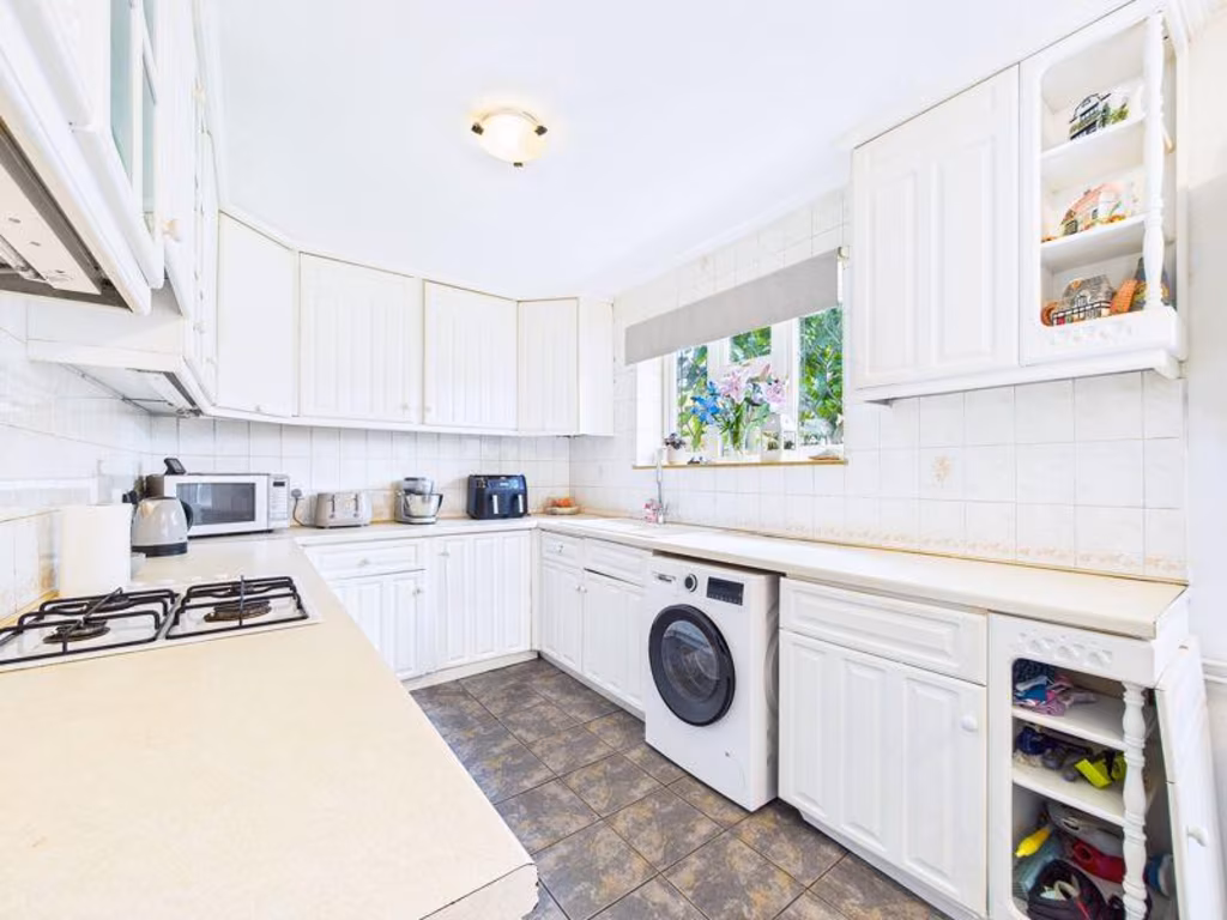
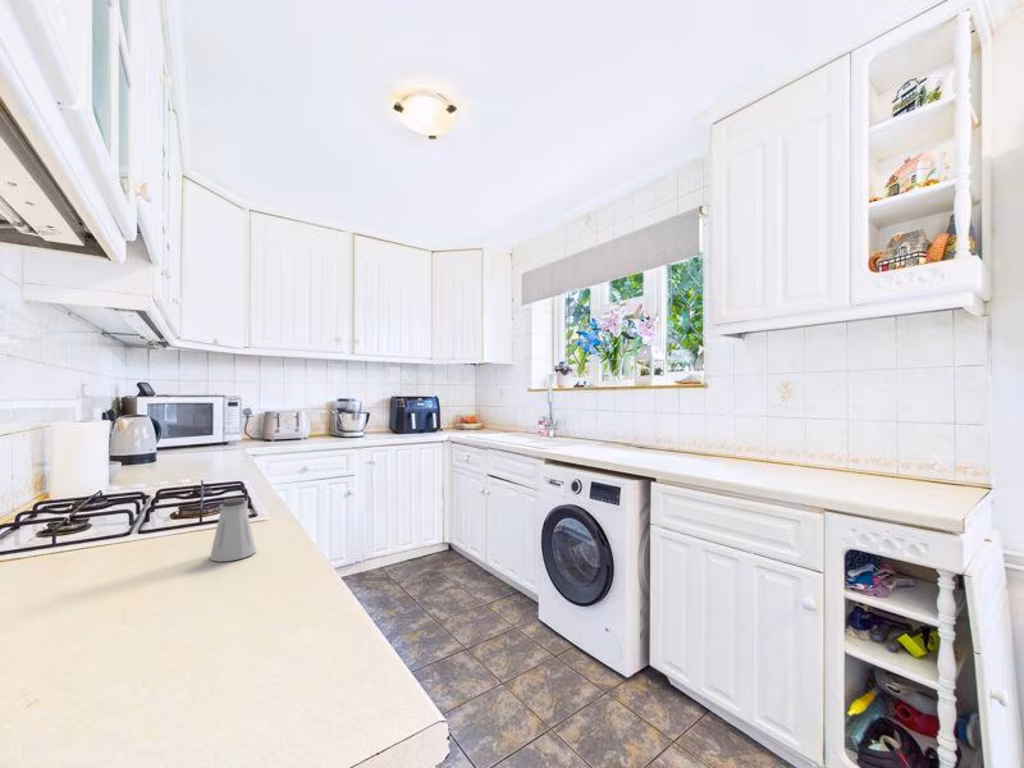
+ saltshaker [209,497,257,563]
